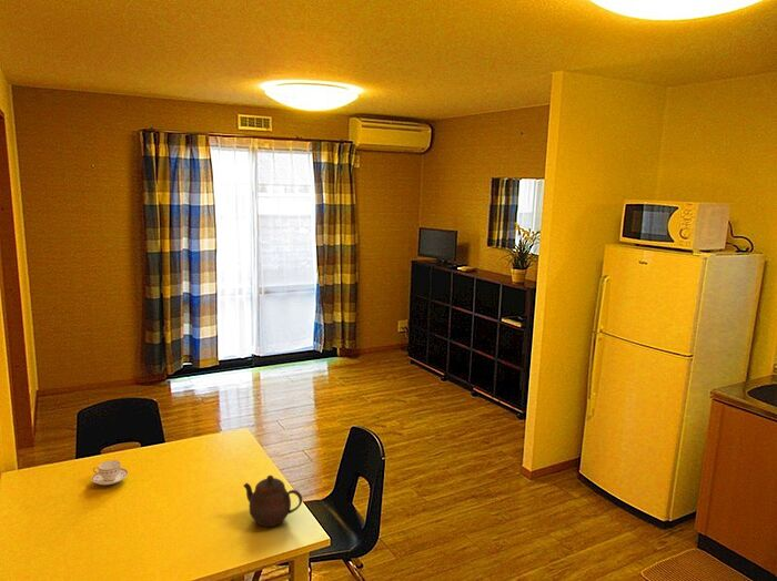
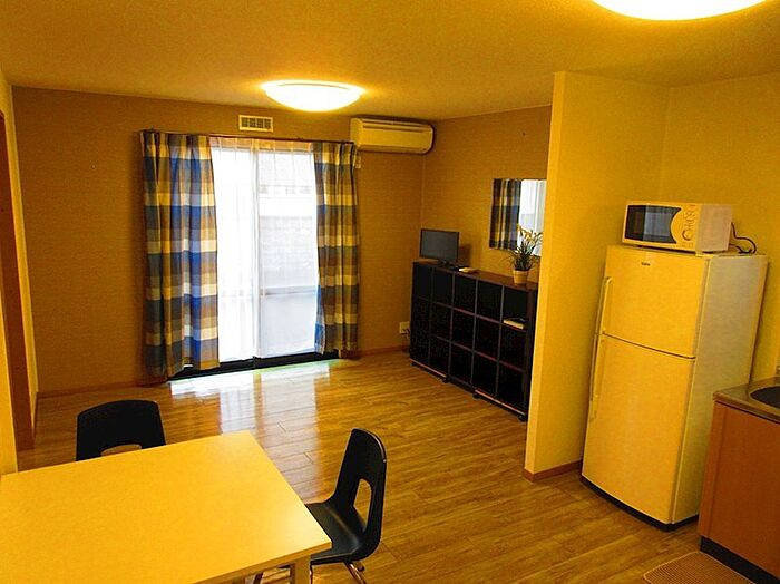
- teacup [90,459,130,486]
- teapot [242,475,303,528]
